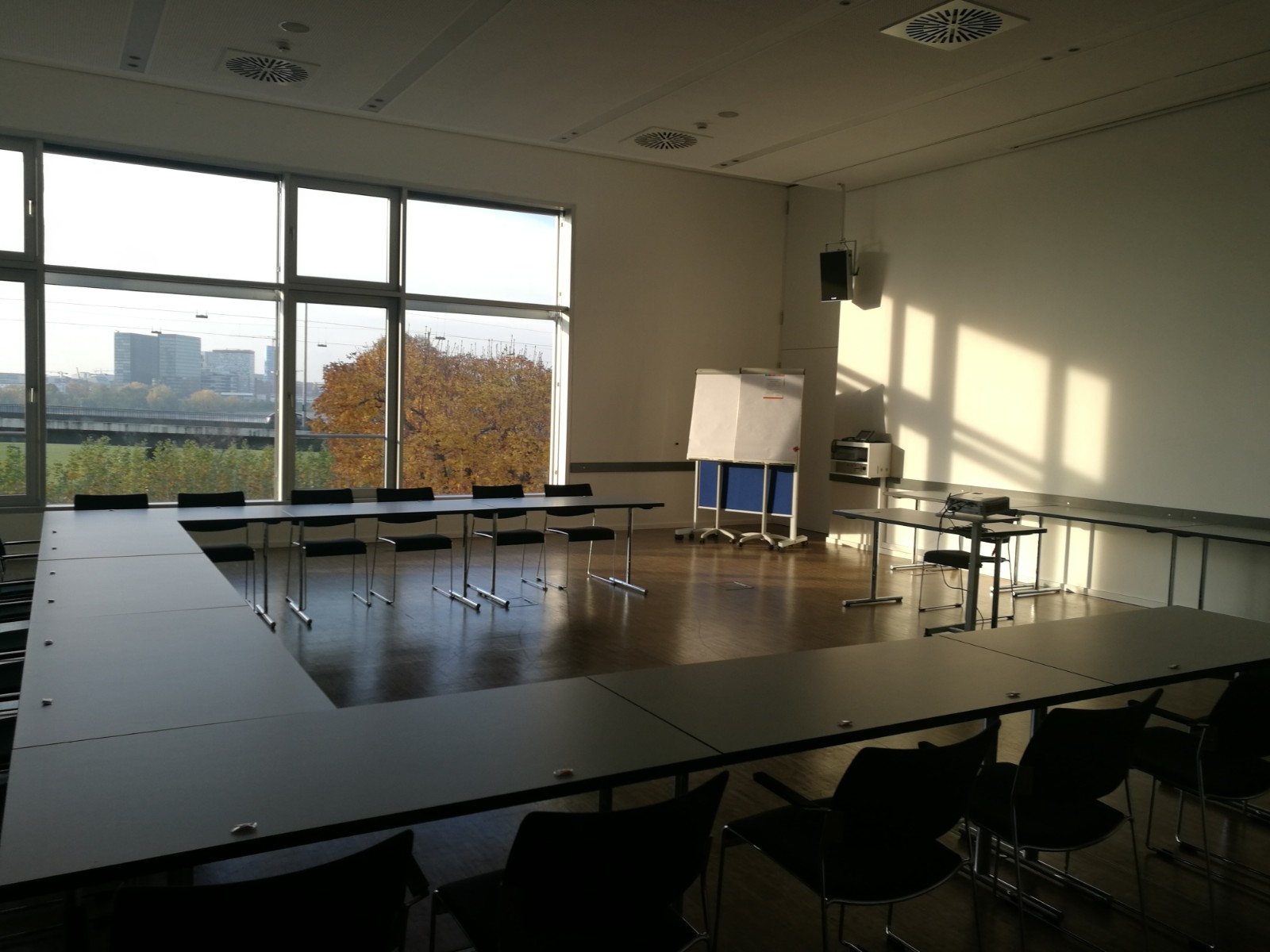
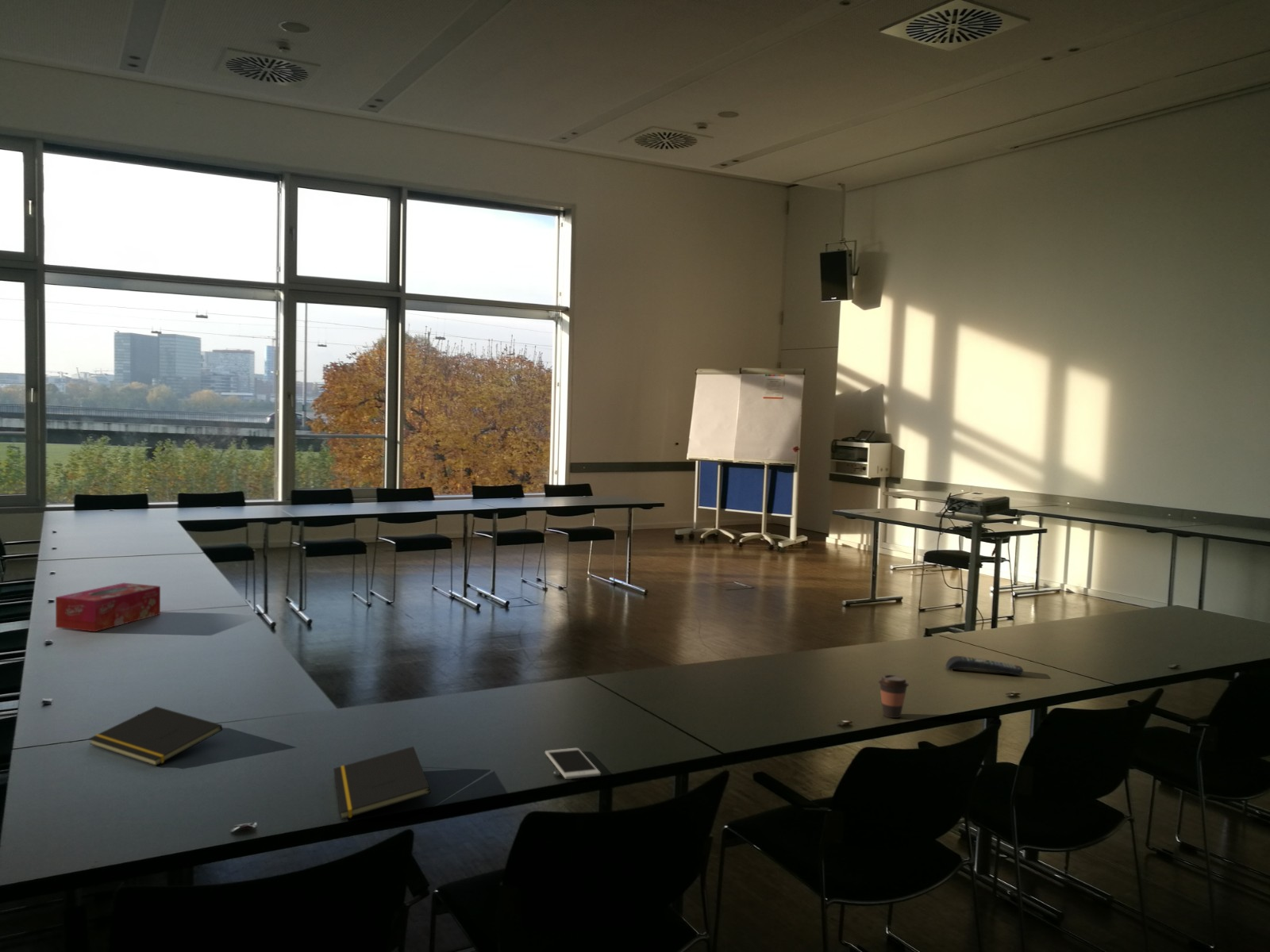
+ cell phone [545,747,602,780]
+ tissue box [55,582,161,632]
+ notepad [333,746,432,820]
+ coffee cup [877,674,910,719]
+ remote control [945,655,1024,676]
+ notepad [88,705,223,767]
